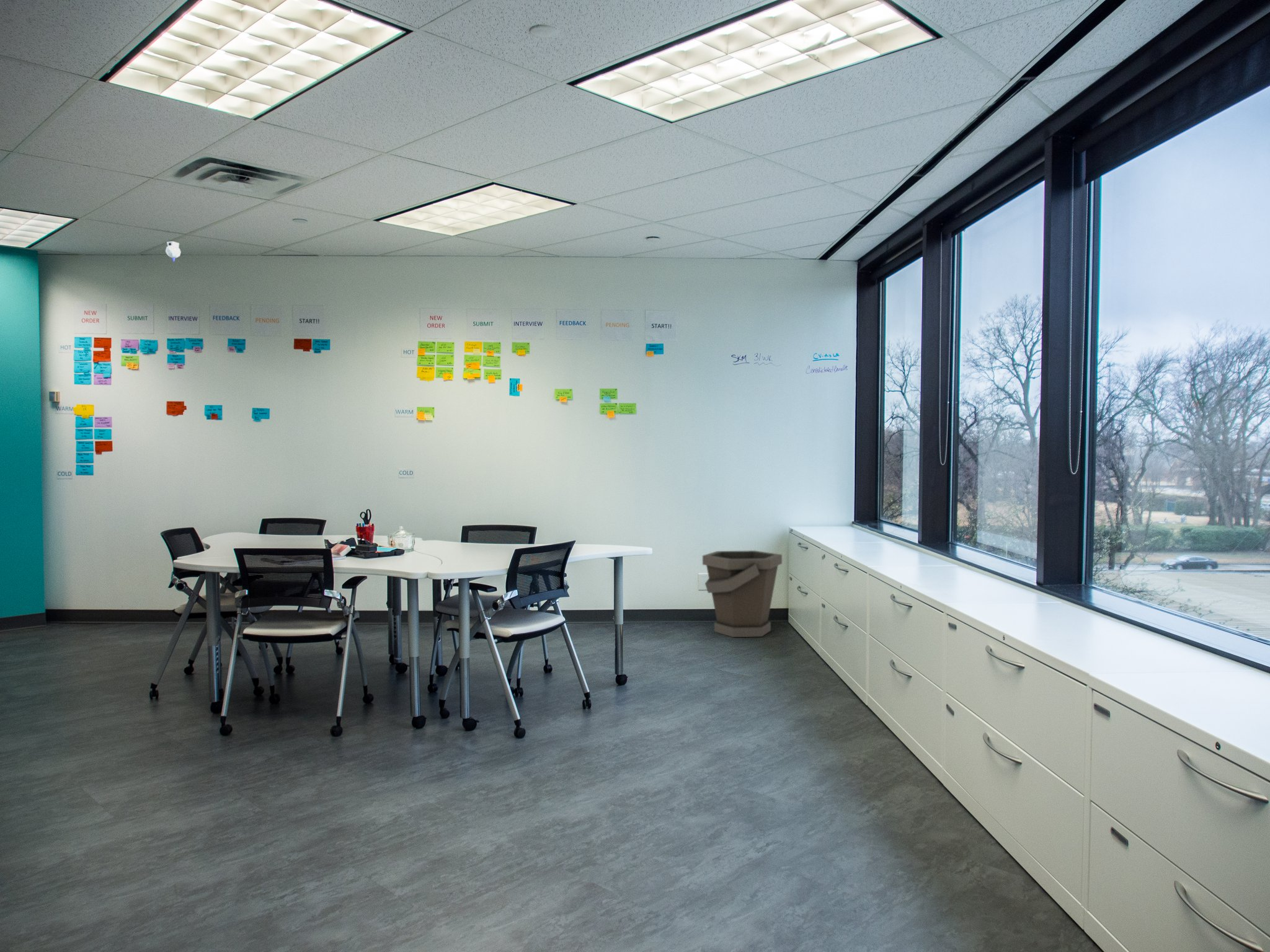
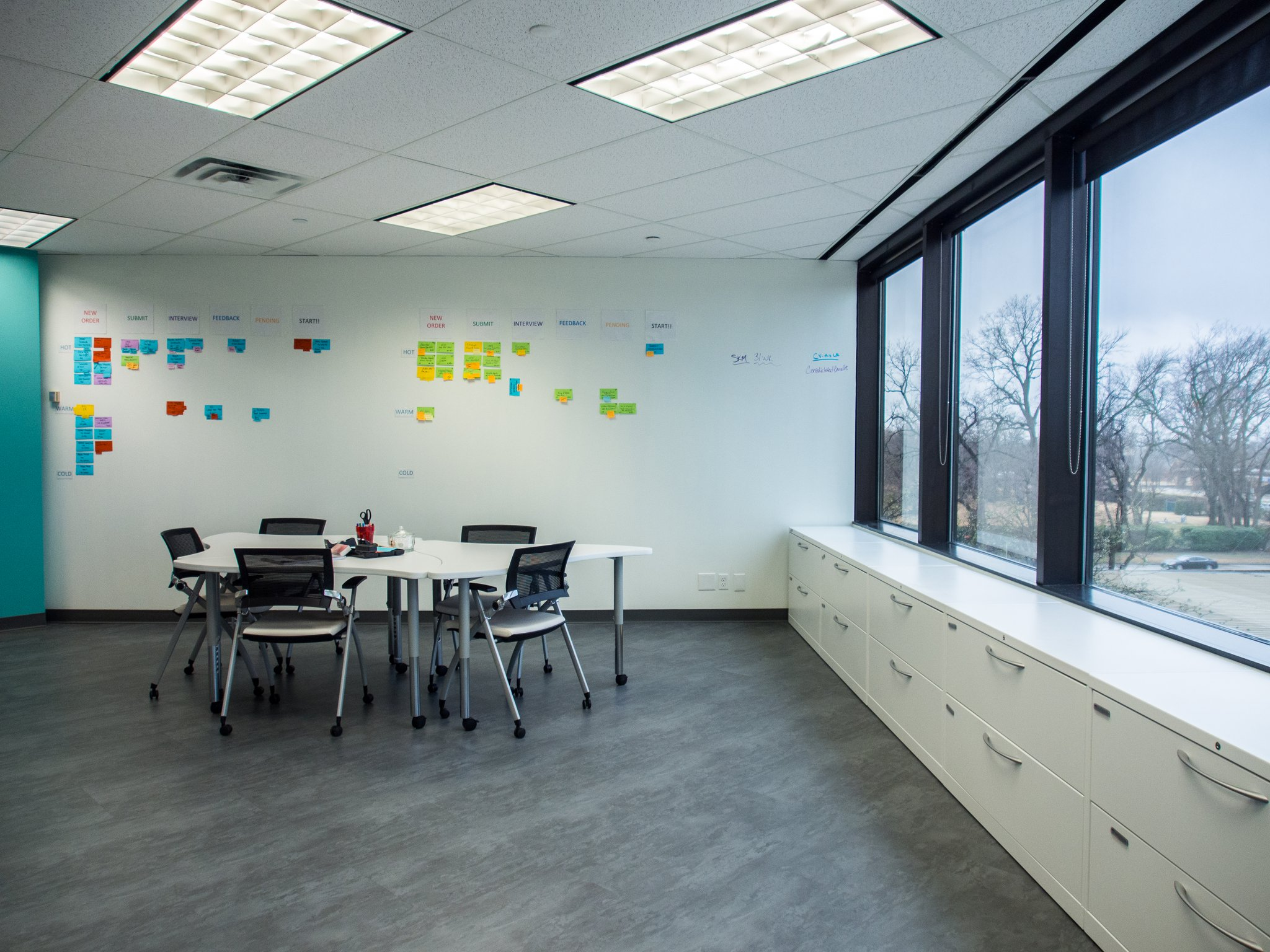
- security camera [165,240,182,262]
- bucket [702,550,783,638]
